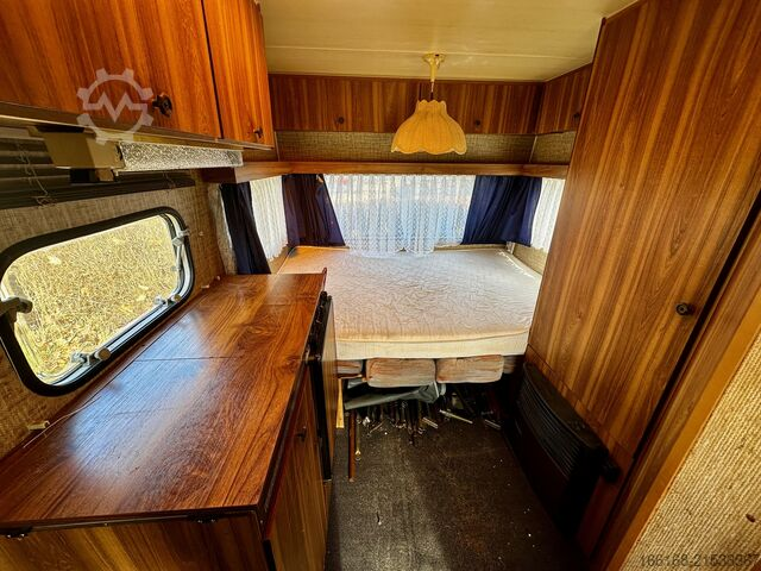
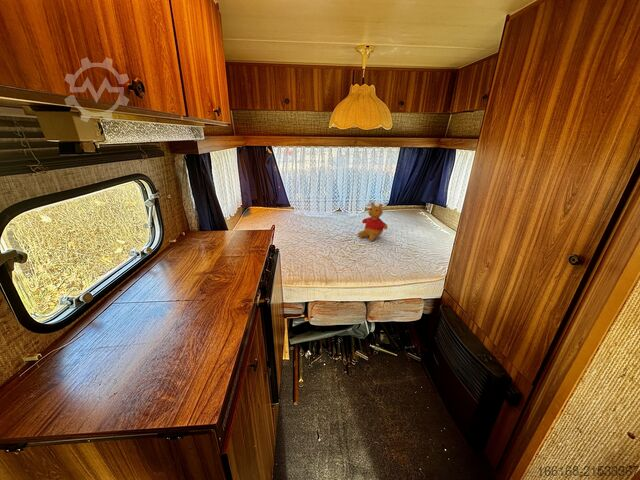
+ stuffed bear [357,201,389,242]
